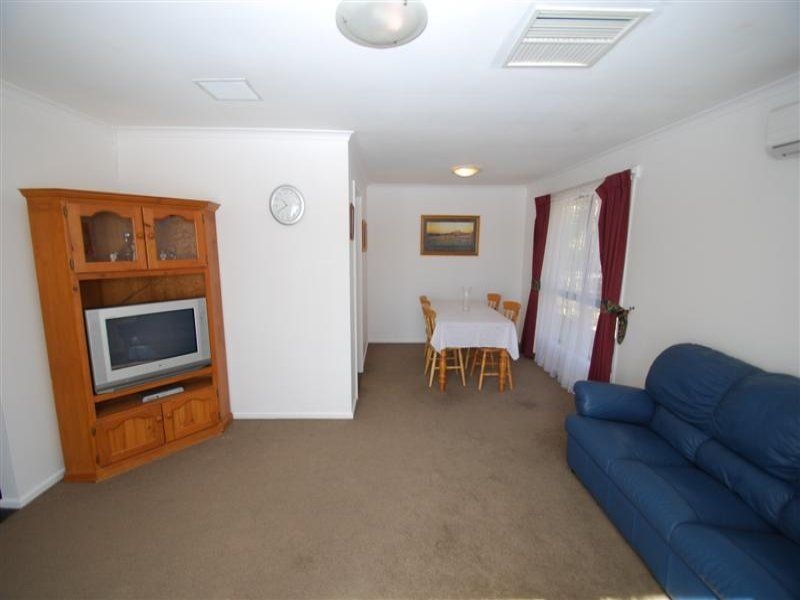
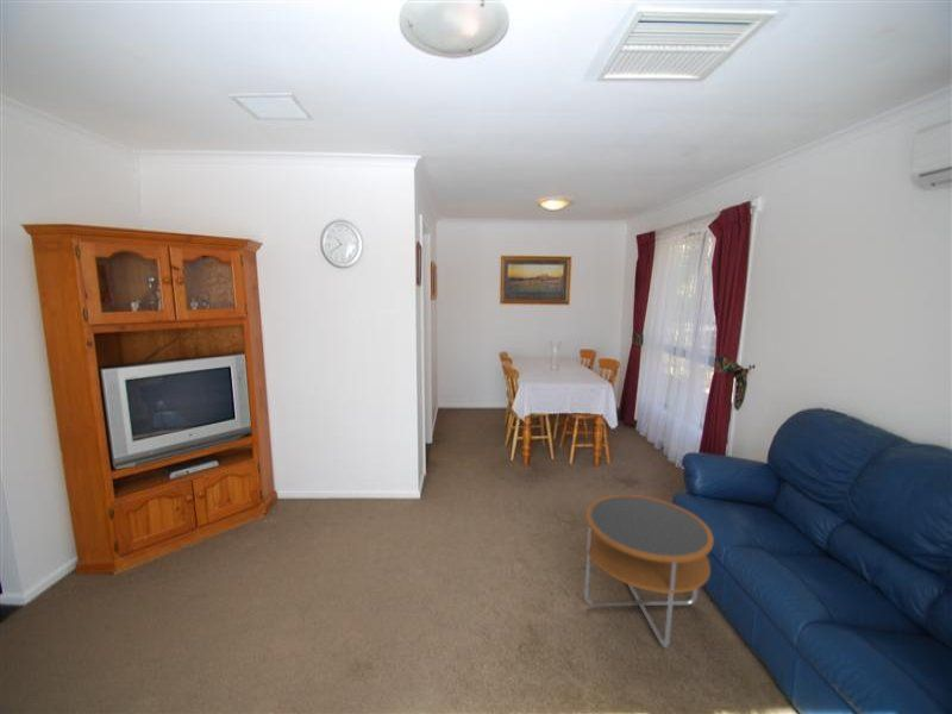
+ side table [583,494,715,649]
